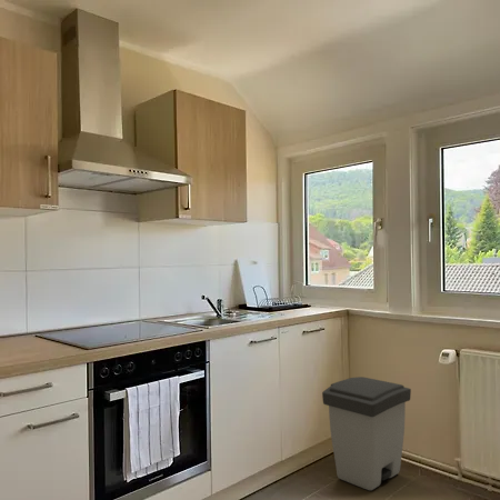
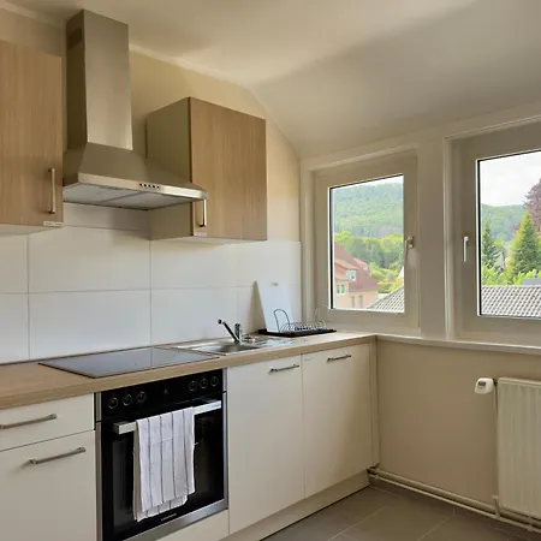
- trash can [321,376,412,491]
